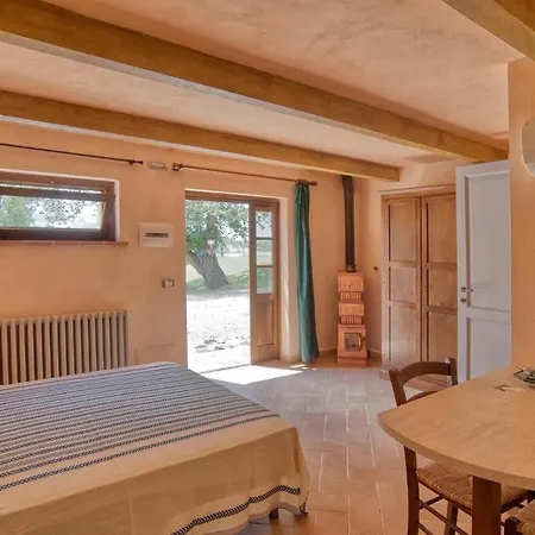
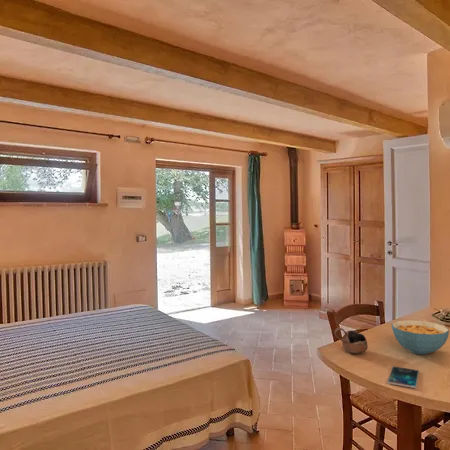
+ cereal bowl [391,319,450,356]
+ cup [334,327,369,355]
+ smartphone [386,365,420,389]
